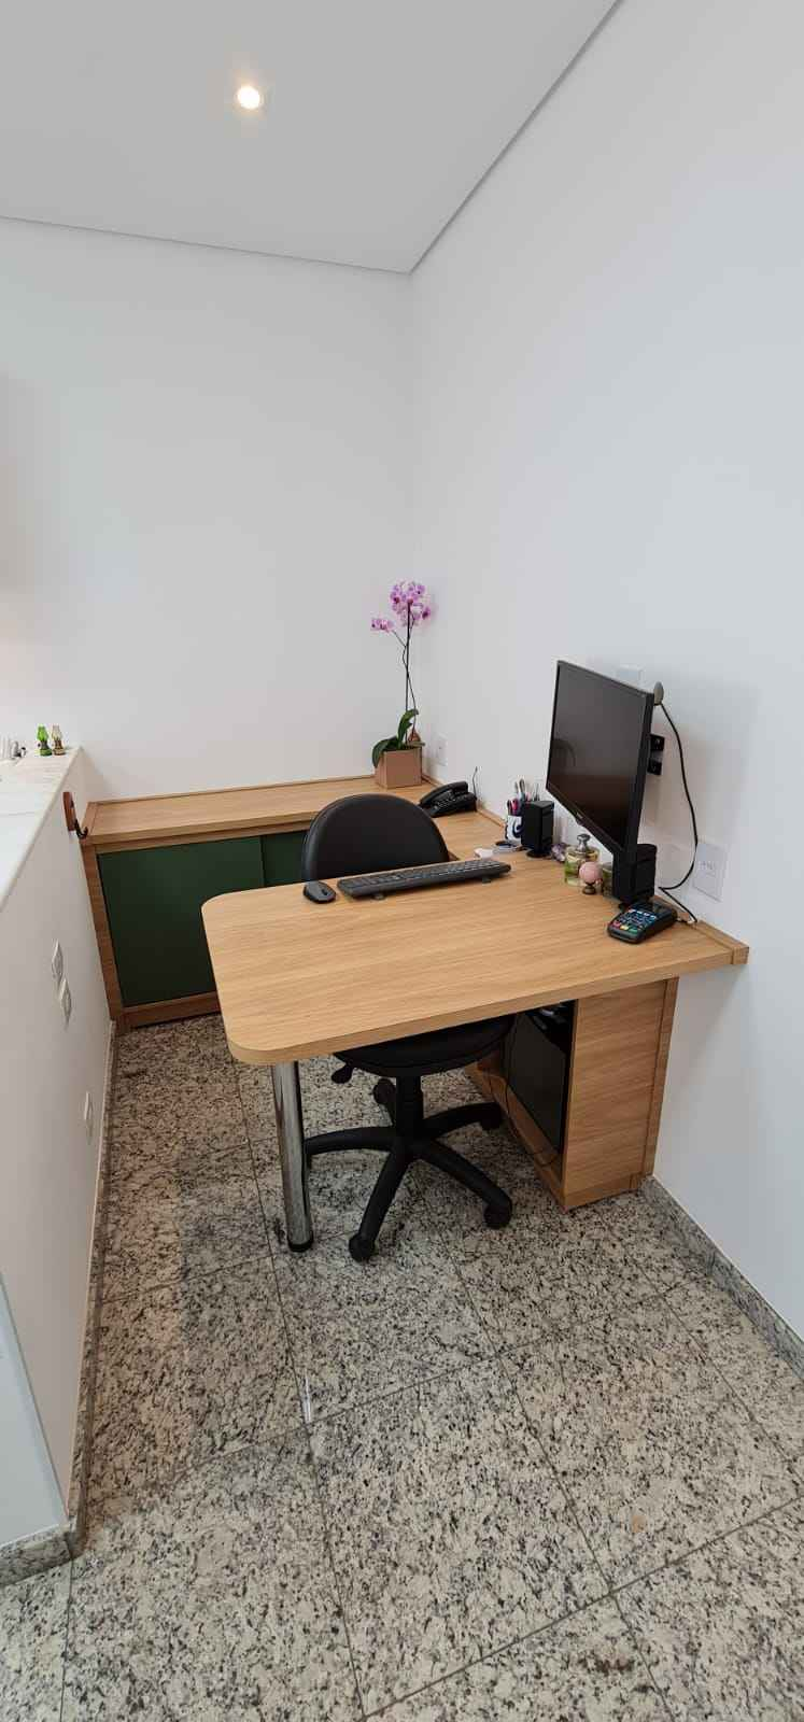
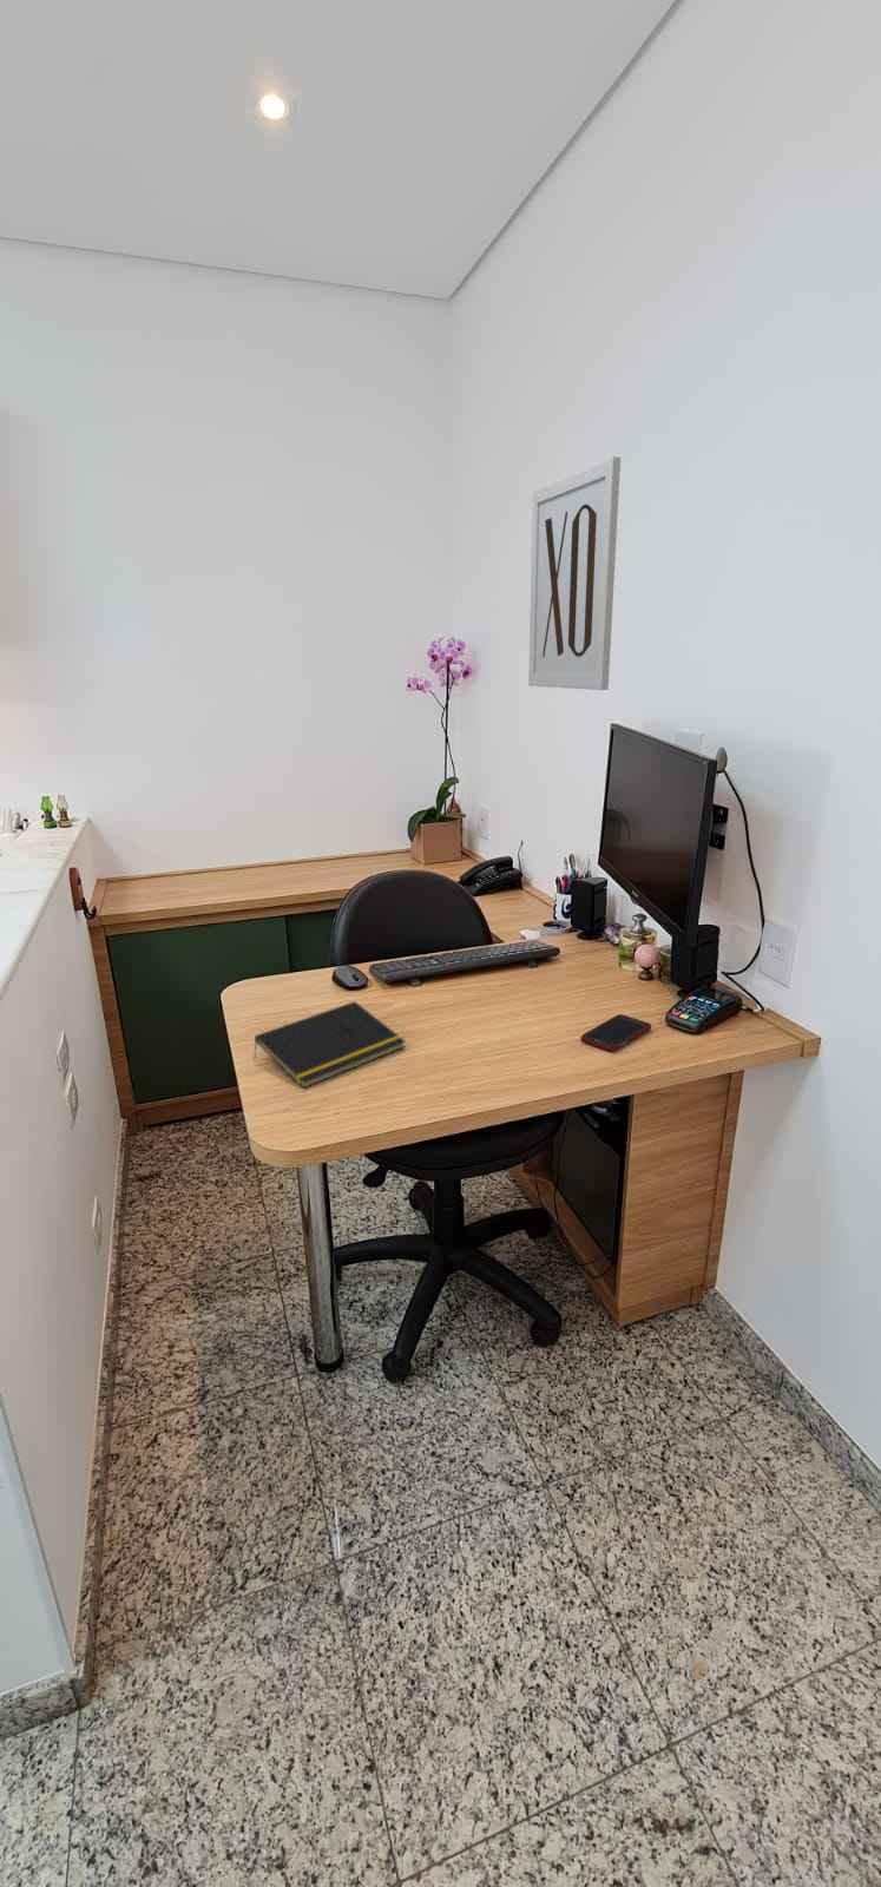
+ notepad [253,1000,407,1090]
+ wall art [527,455,621,691]
+ cell phone [579,1013,652,1053]
